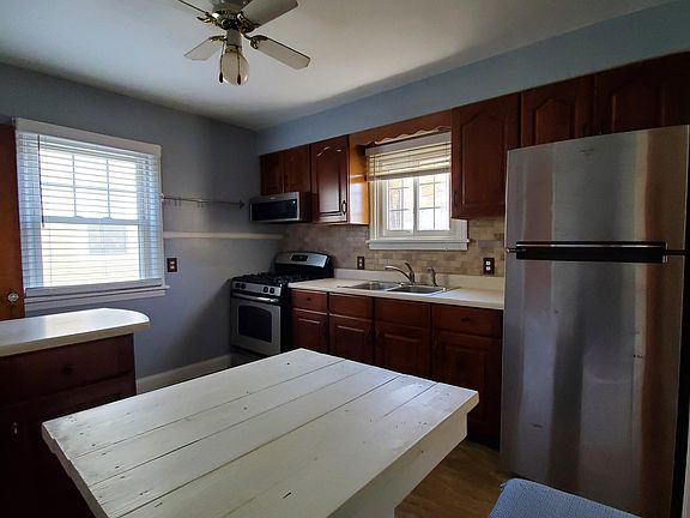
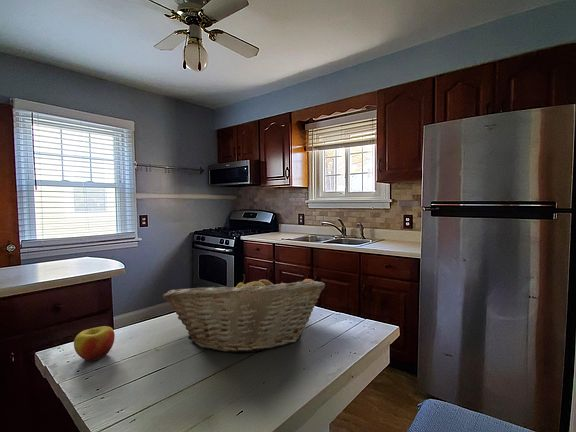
+ fruit basket [162,273,326,353]
+ apple [73,325,116,362]
